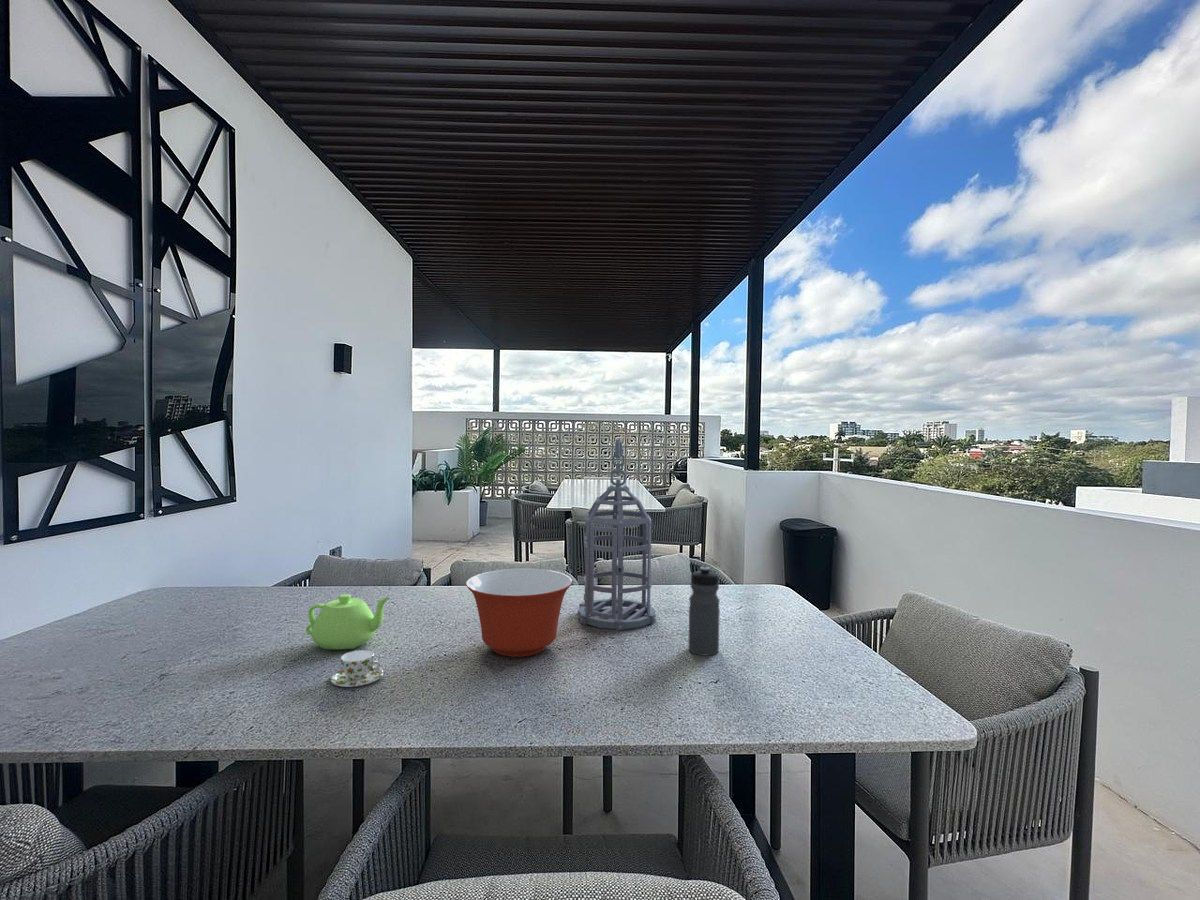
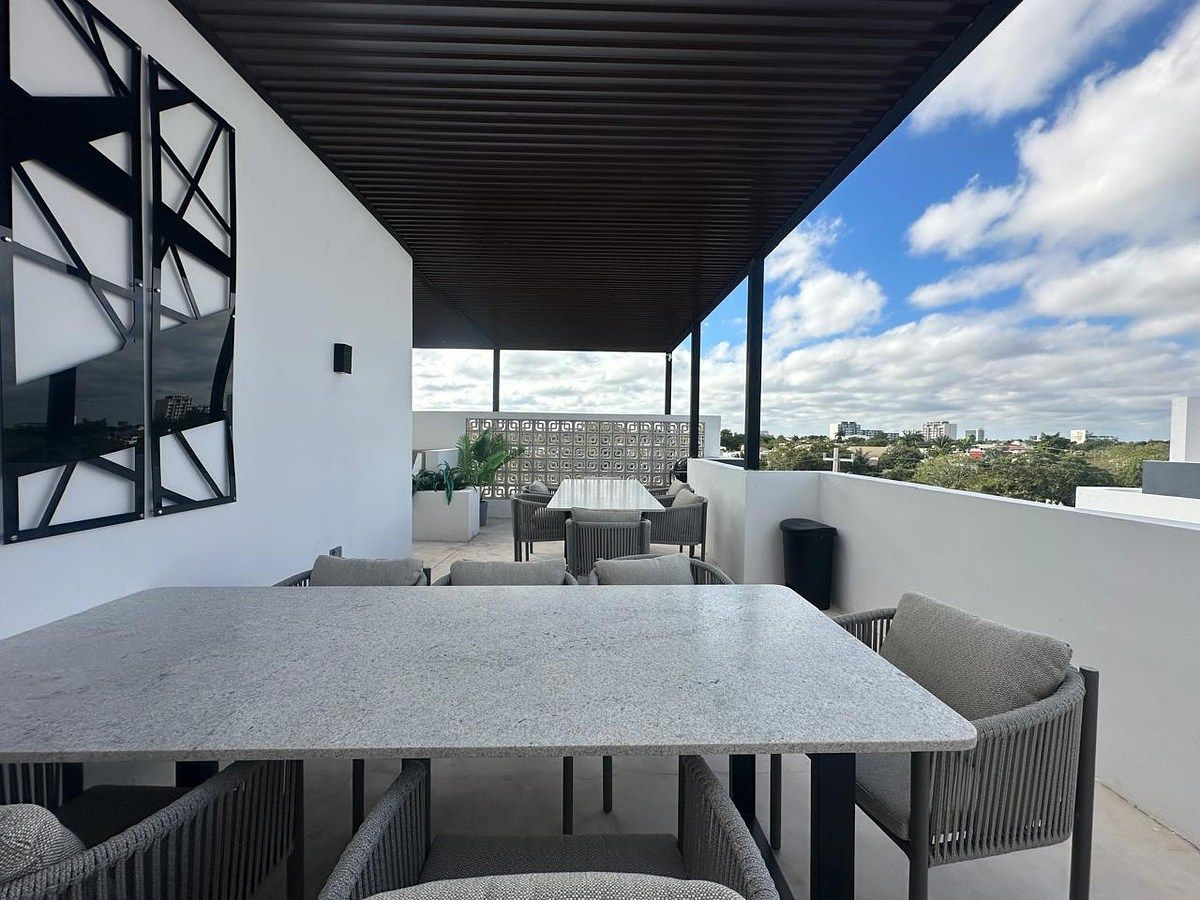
- lantern [577,438,657,631]
- teacup [330,649,385,688]
- teapot [305,593,391,650]
- water bottle [687,566,721,657]
- mixing bowl [465,567,574,658]
